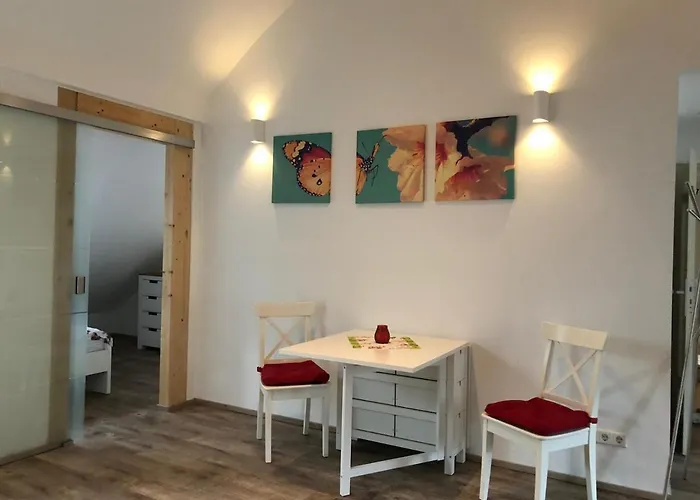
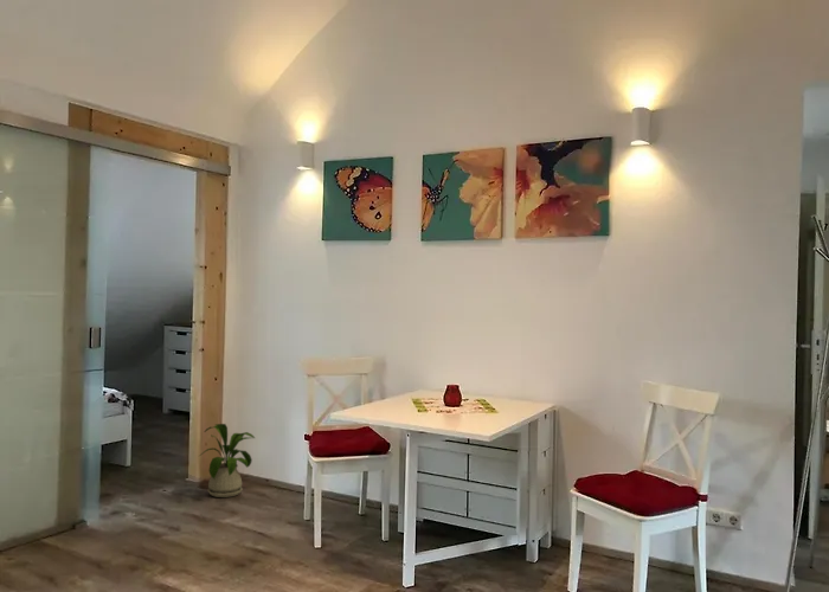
+ house plant [199,423,256,498]
